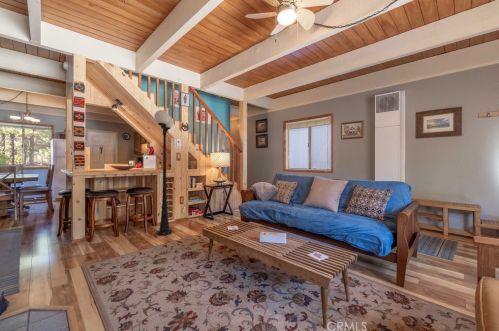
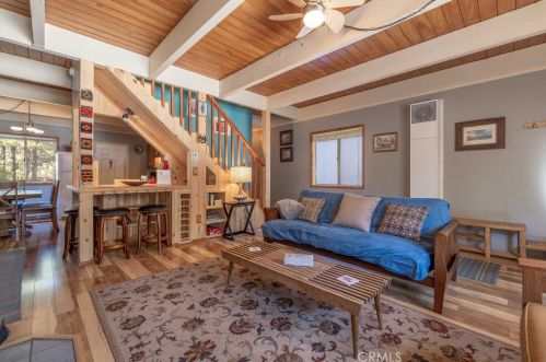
- floor lamp [153,109,175,236]
